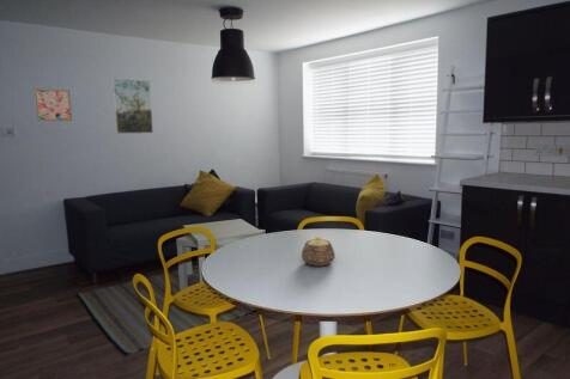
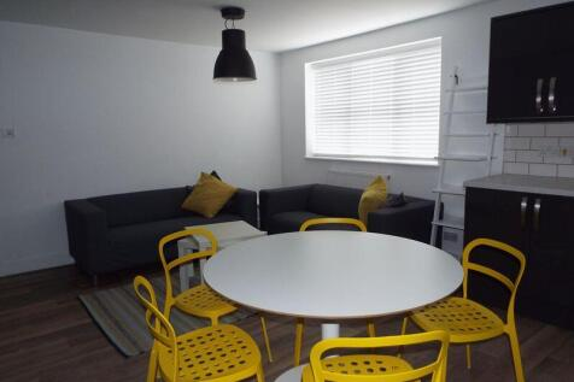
- wall art [34,88,73,122]
- teapot [301,236,336,268]
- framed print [111,77,154,135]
